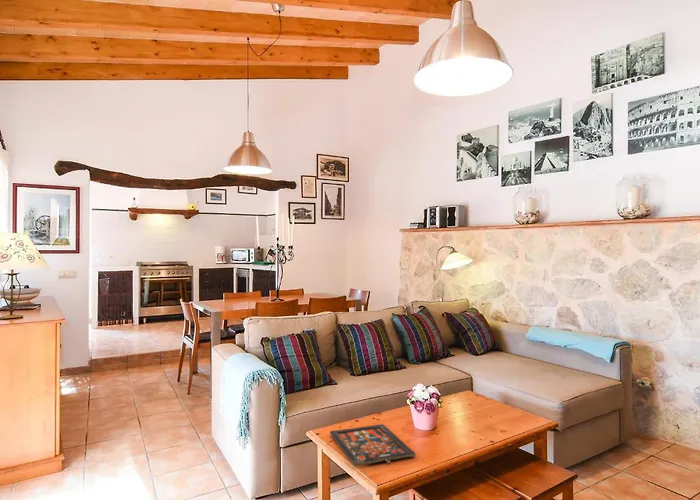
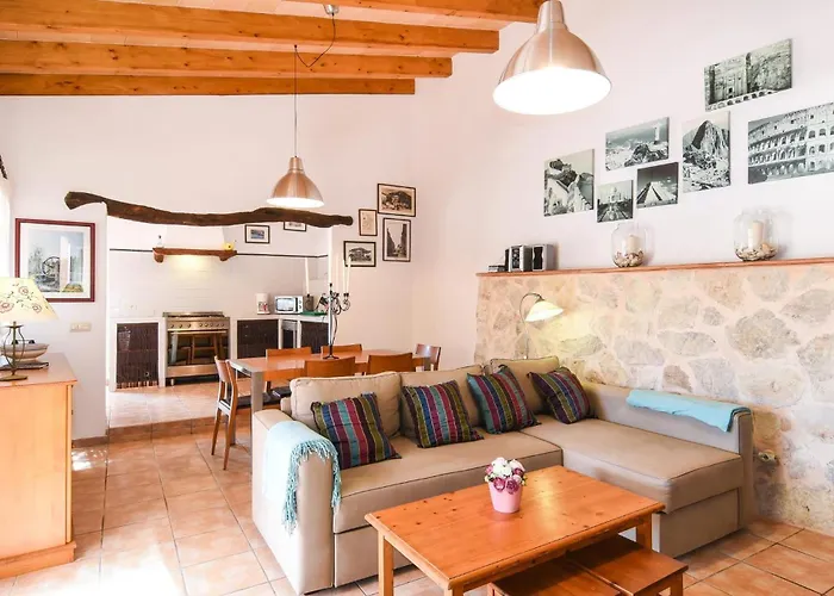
- board game [329,423,416,467]
